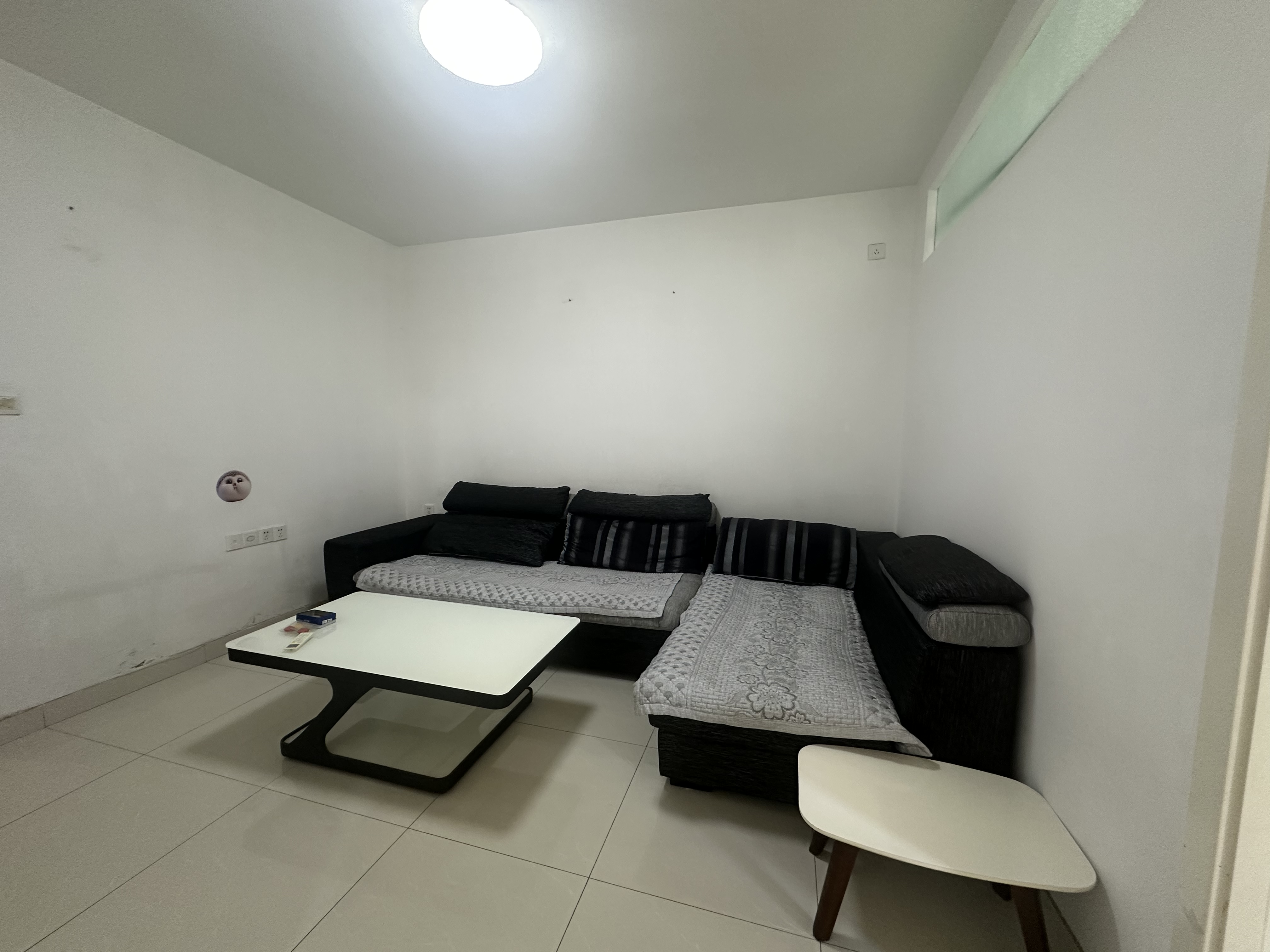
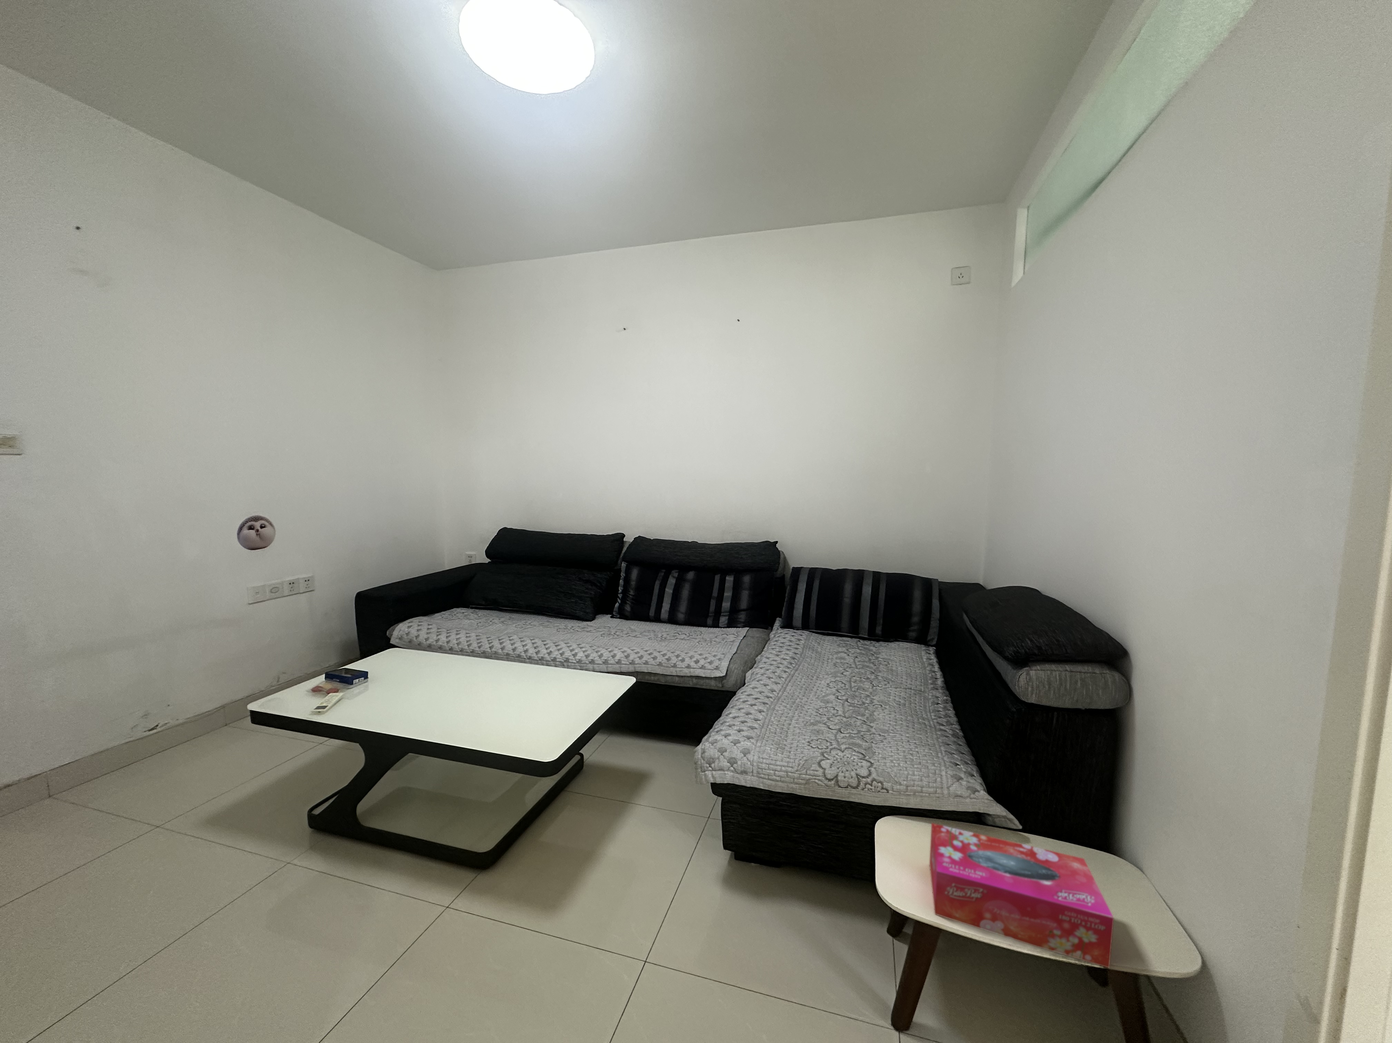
+ tissue box [929,823,1114,969]
